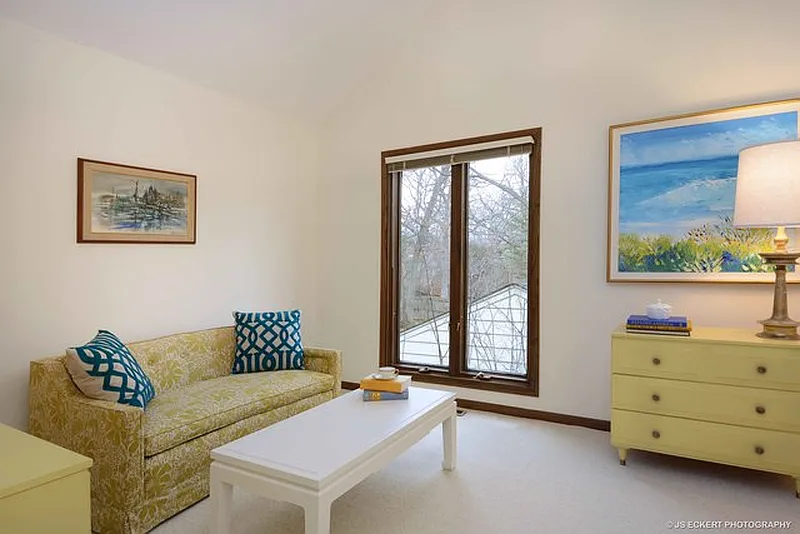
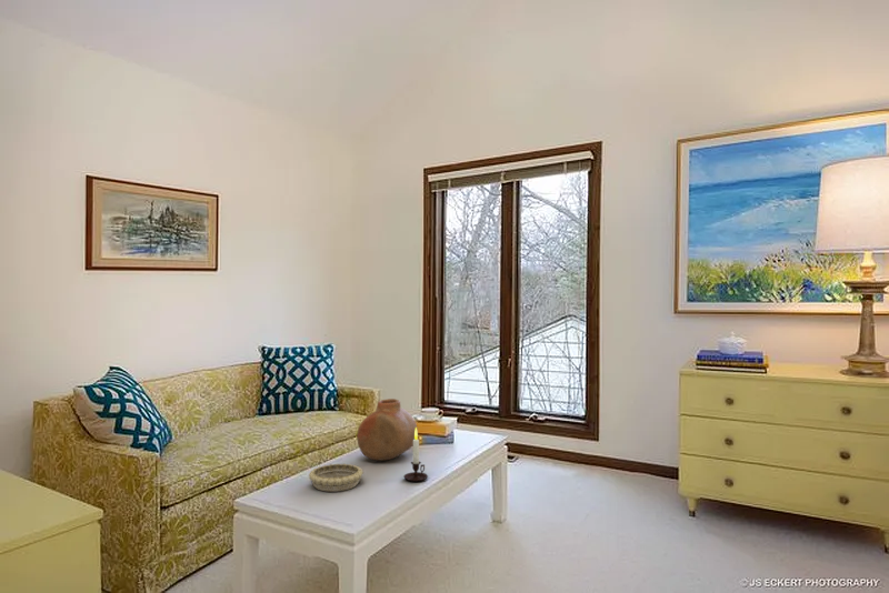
+ decorative bowl [308,463,364,493]
+ vase [356,398,419,462]
+ candle [402,426,429,482]
